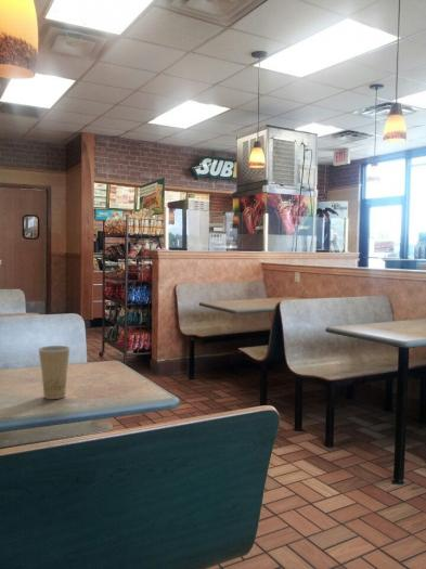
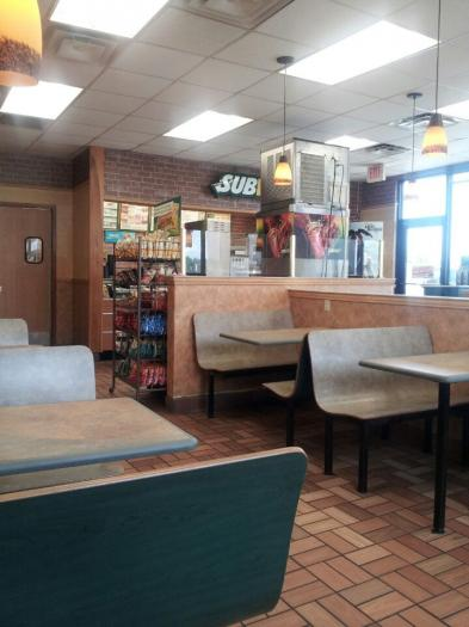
- paper cup [37,345,72,400]
